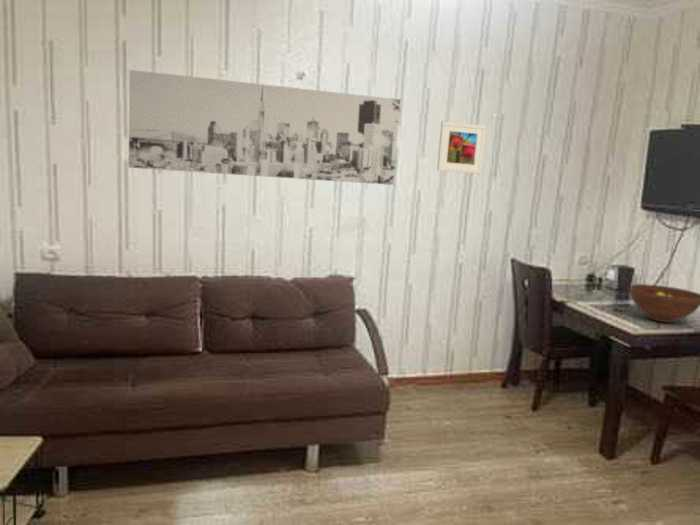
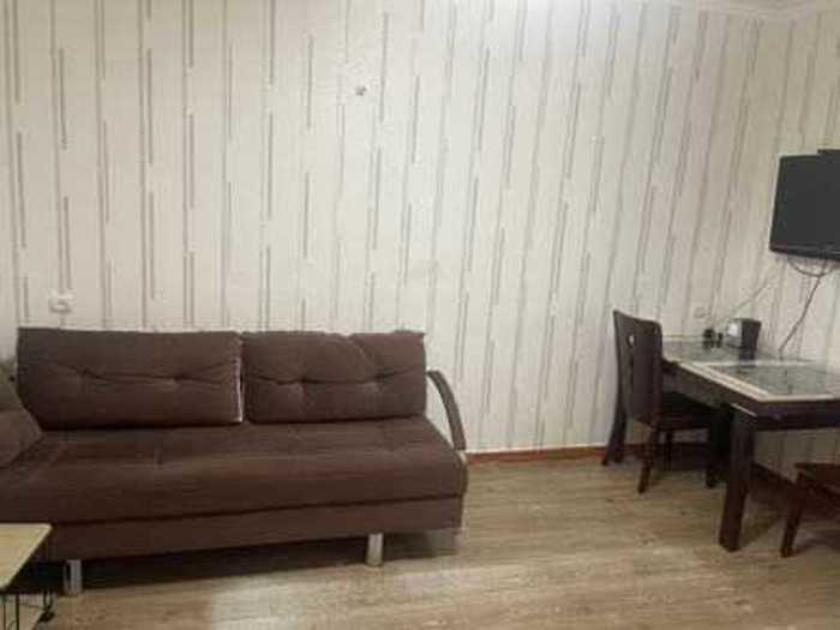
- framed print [436,120,487,175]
- wall art [128,69,401,186]
- fruit bowl [629,283,700,324]
